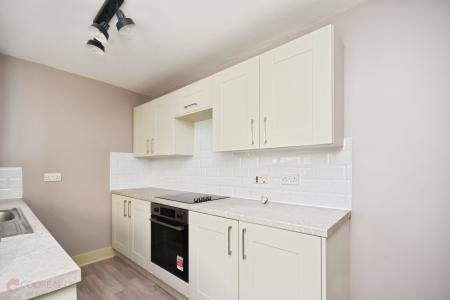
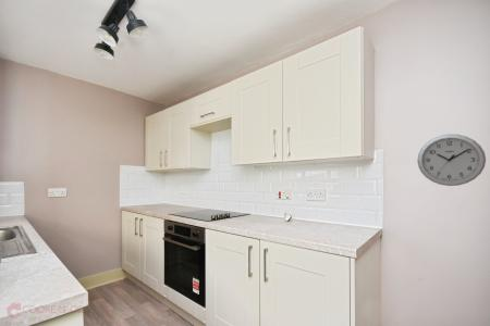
+ wall clock [416,133,487,187]
